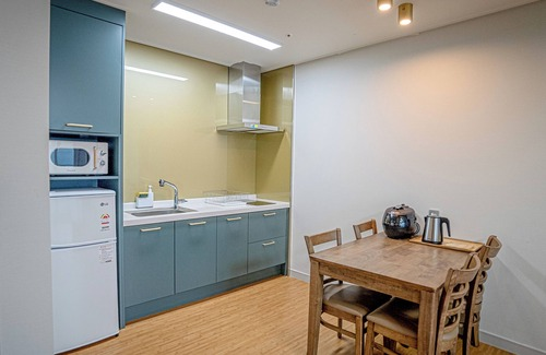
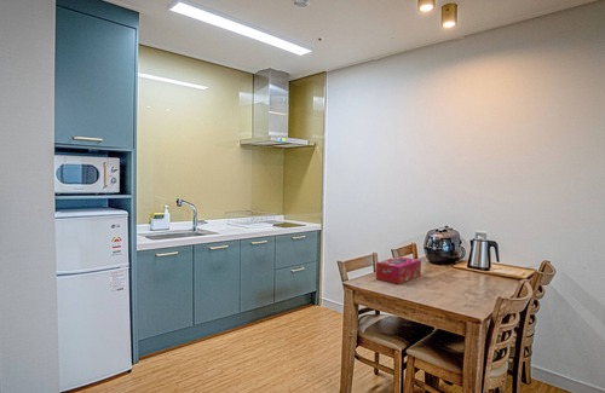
+ tissue box [375,255,422,285]
